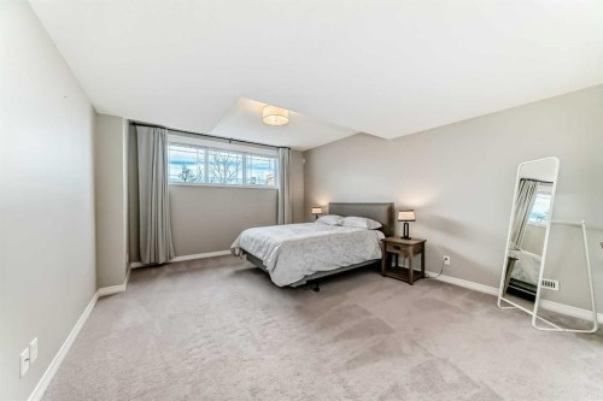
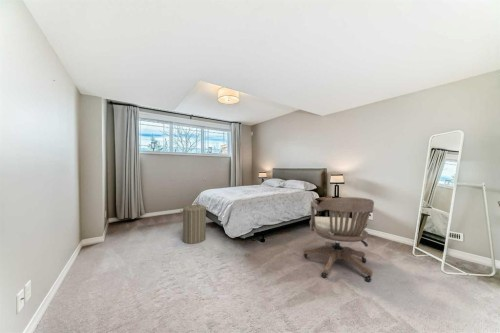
+ chair [303,196,375,283]
+ laundry hamper [179,201,209,245]
